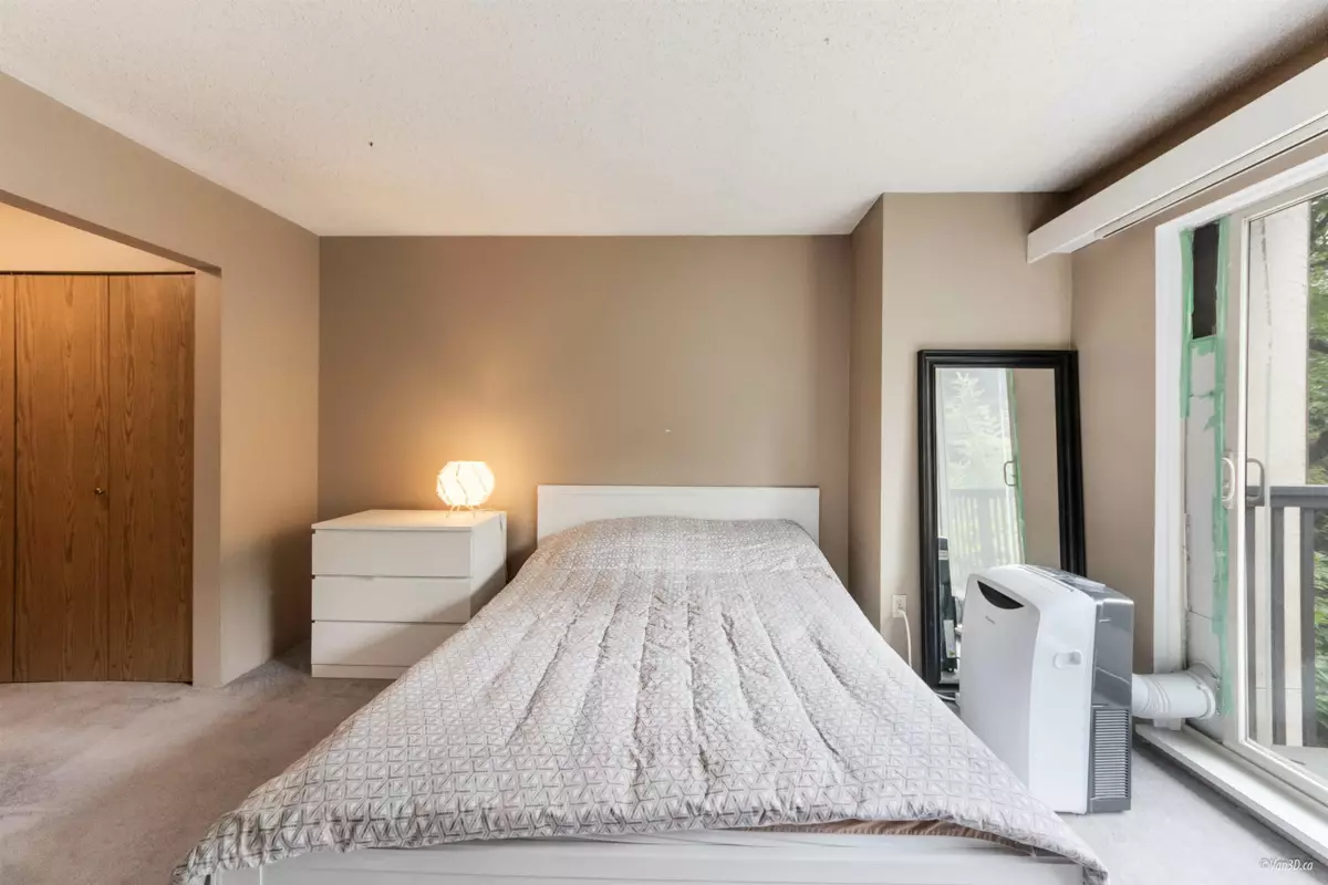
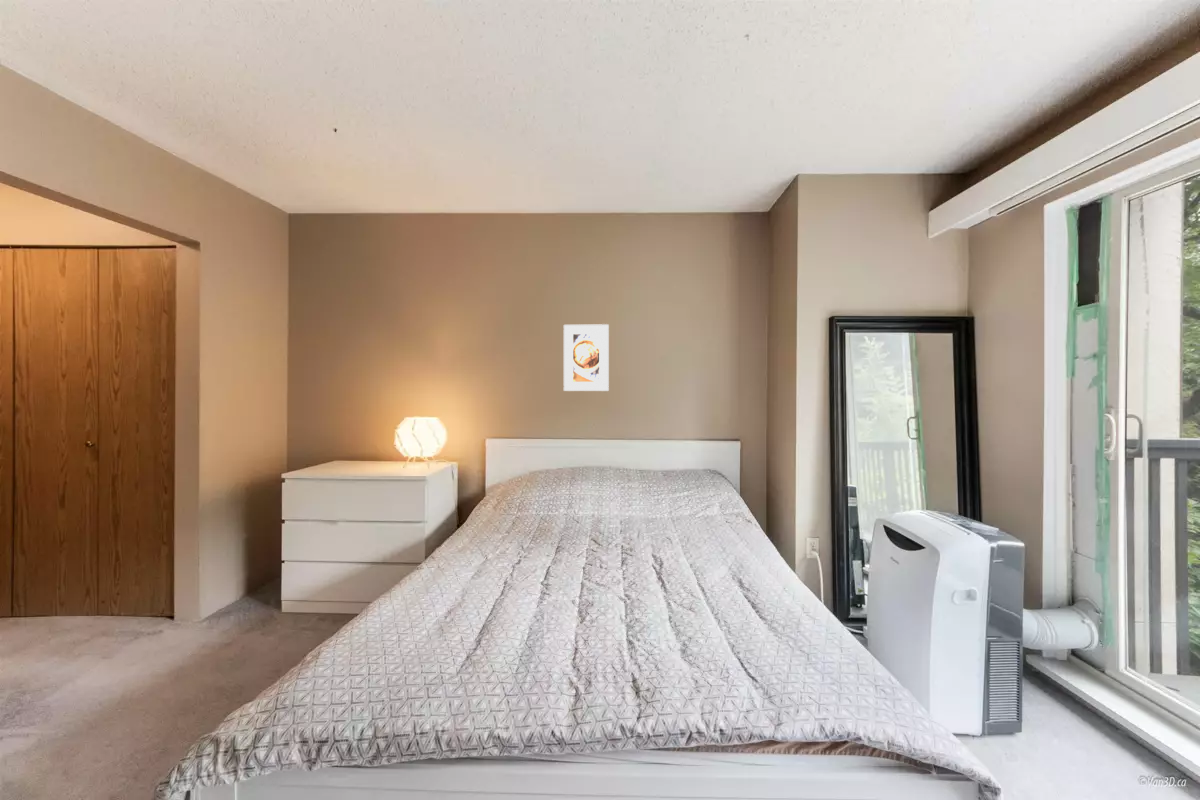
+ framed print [563,323,610,392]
